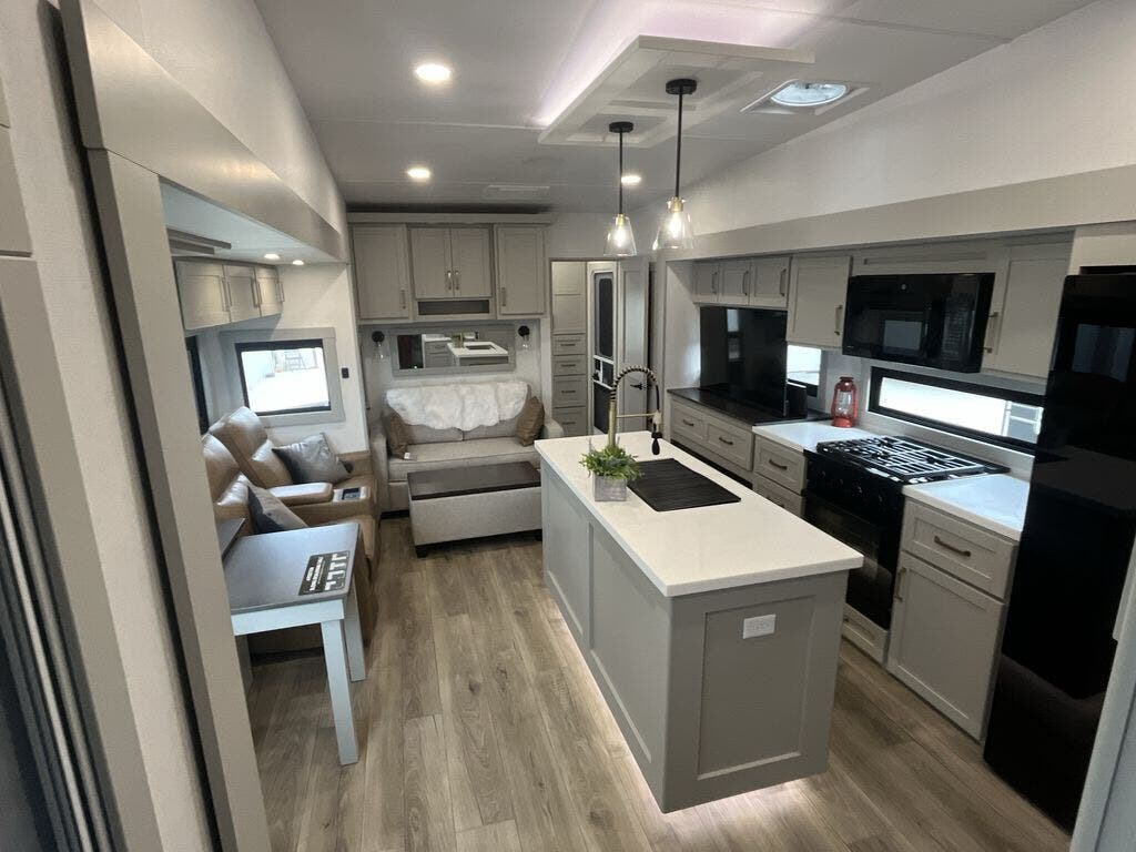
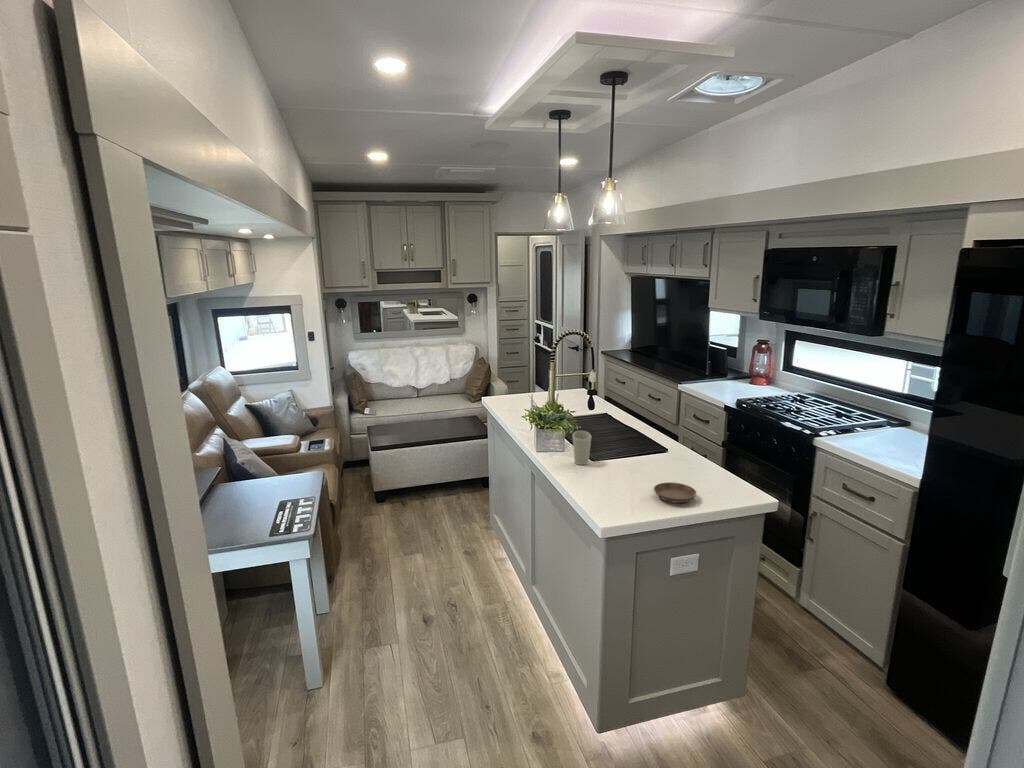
+ saucer [653,481,697,504]
+ cup [571,430,592,466]
